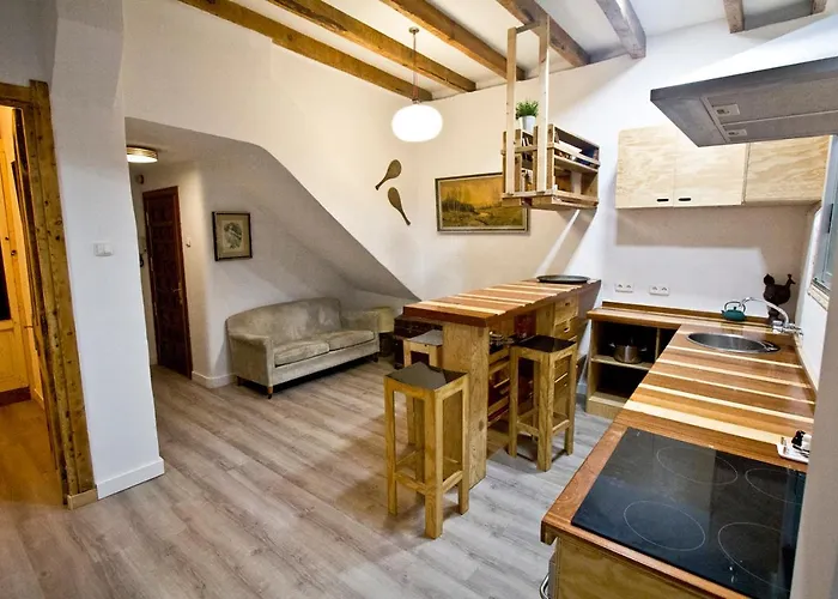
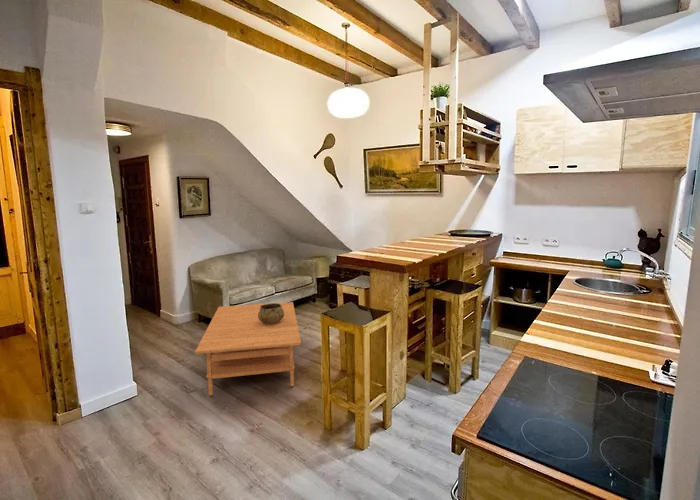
+ coffee table [194,301,302,396]
+ decorative bowl [258,302,284,324]
